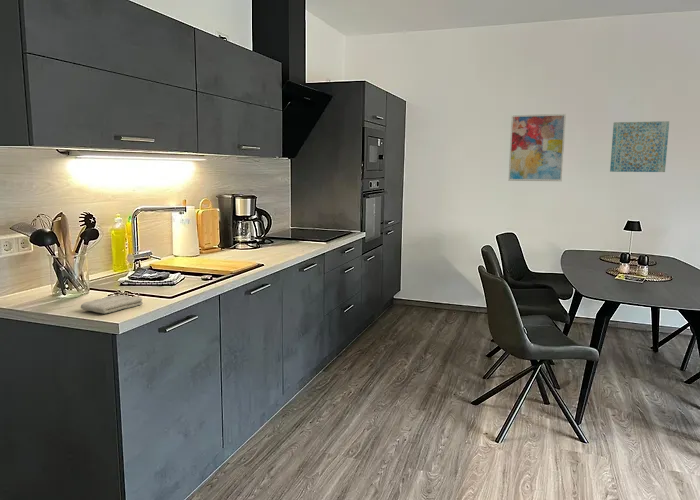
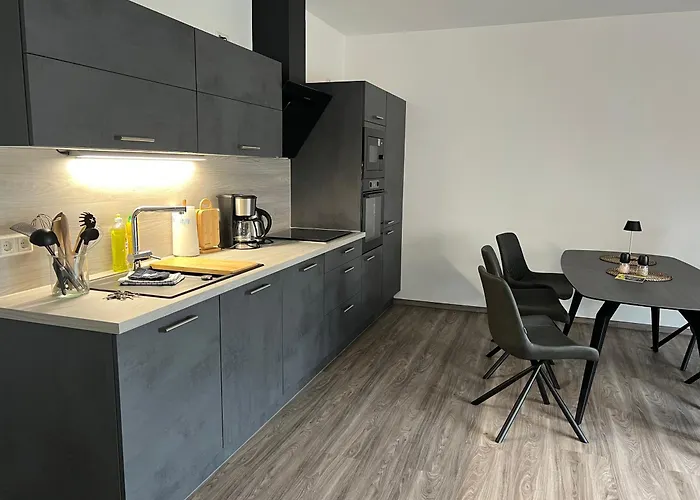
- wall art [609,120,670,173]
- washcloth [80,294,144,314]
- wall art [508,113,567,182]
